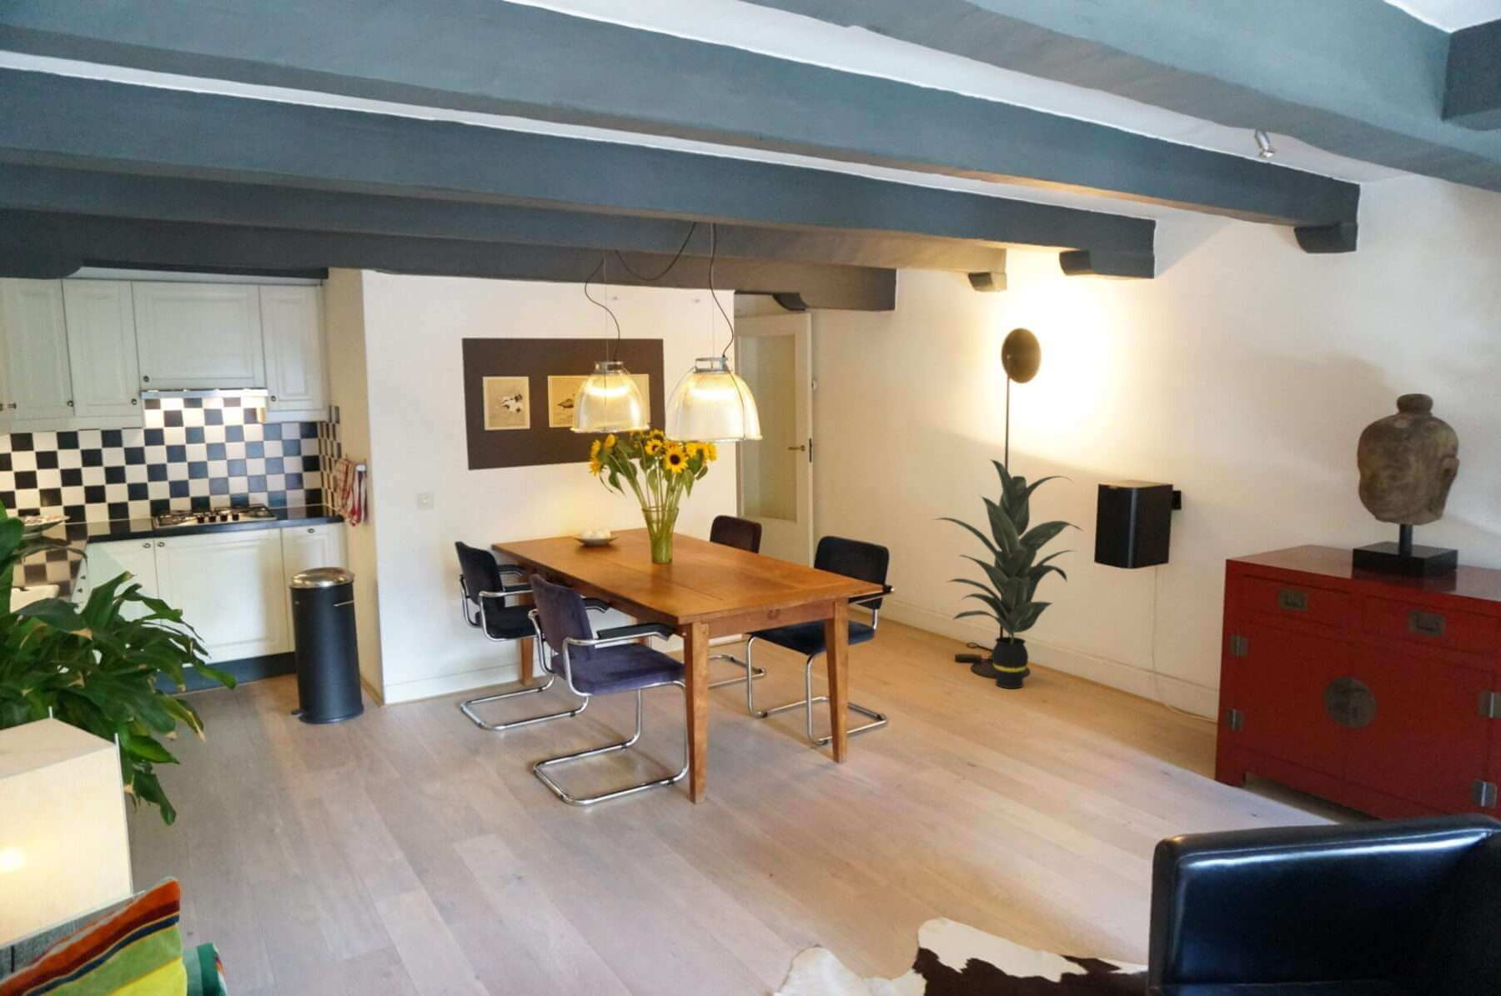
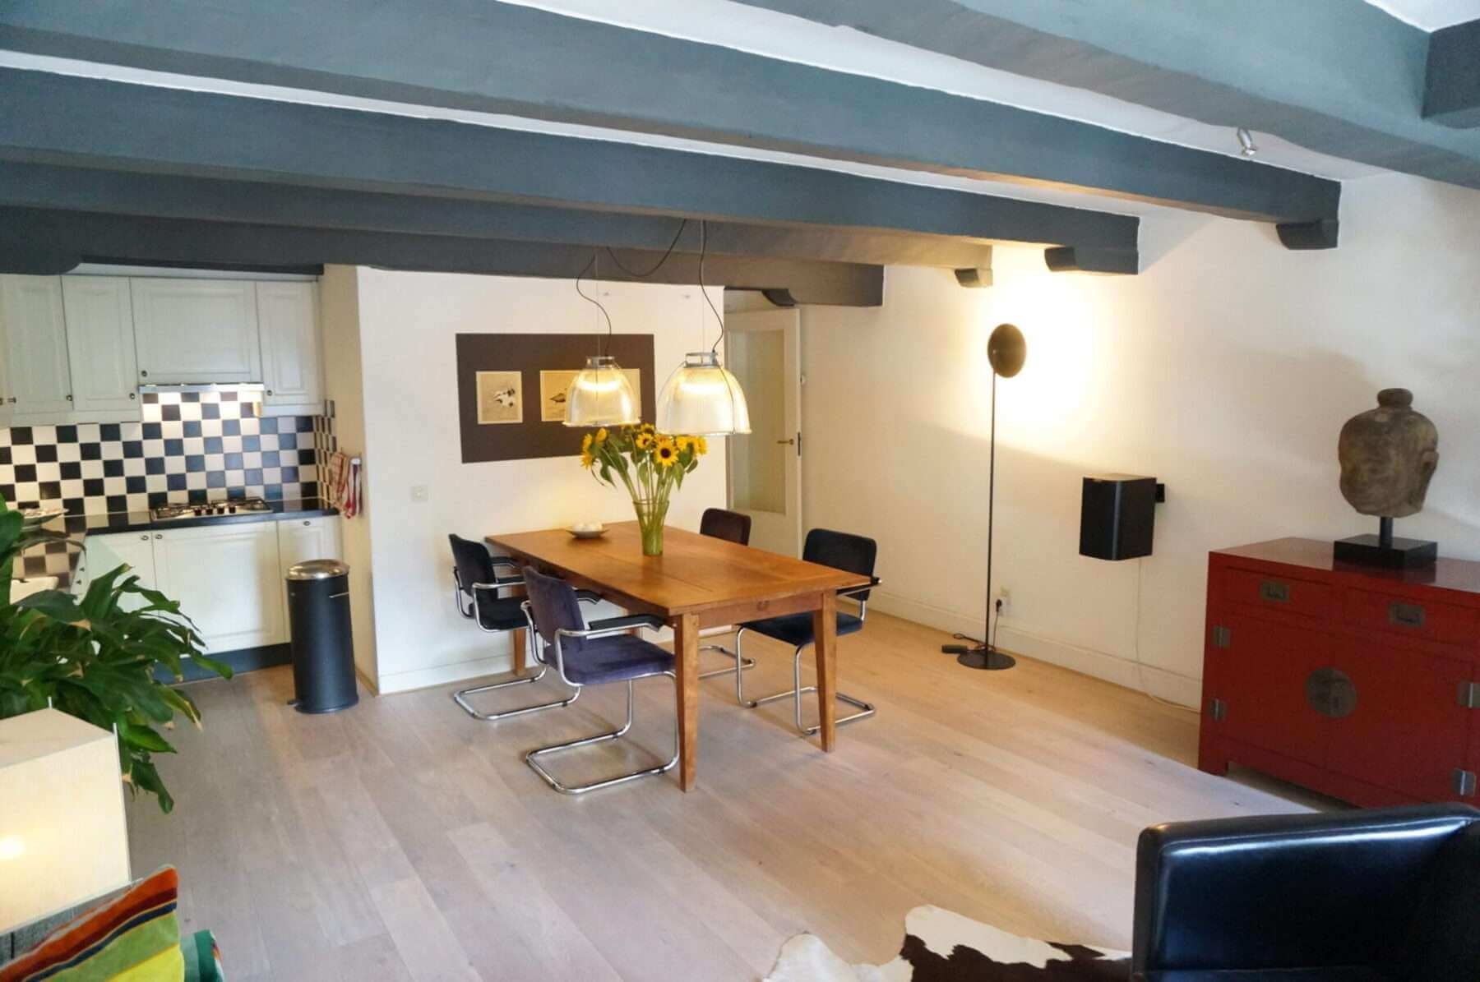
- indoor plant [932,458,1086,689]
